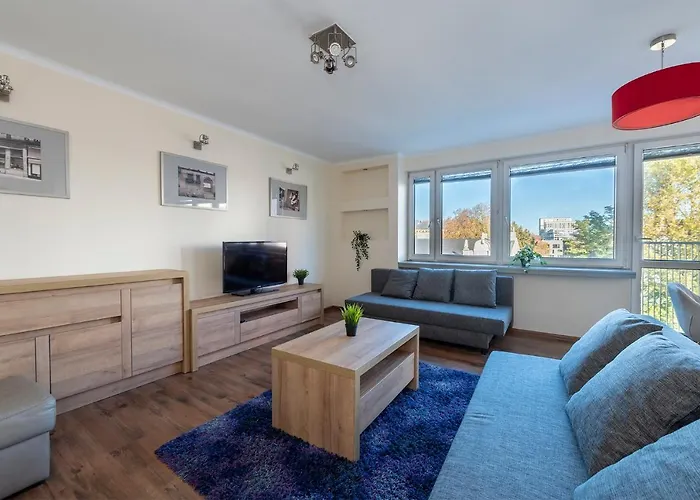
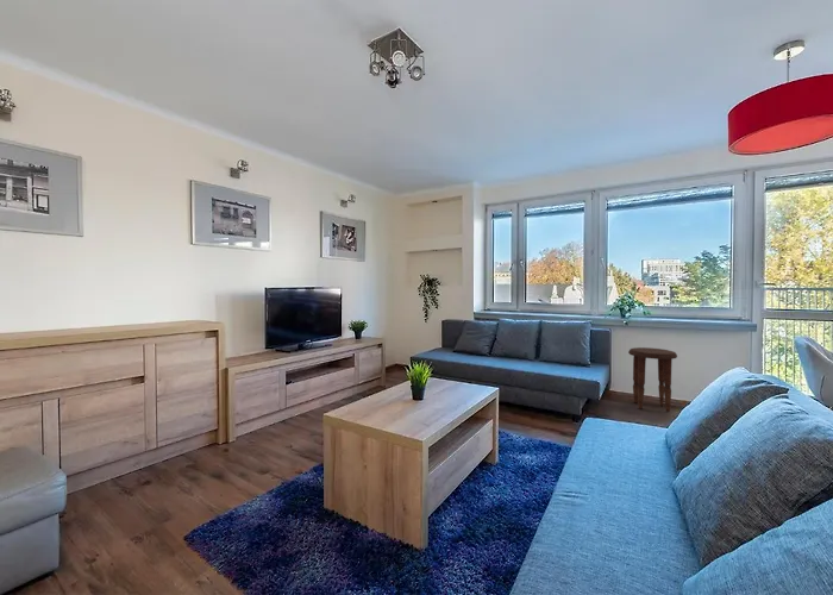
+ side table [627,346,678,413]
